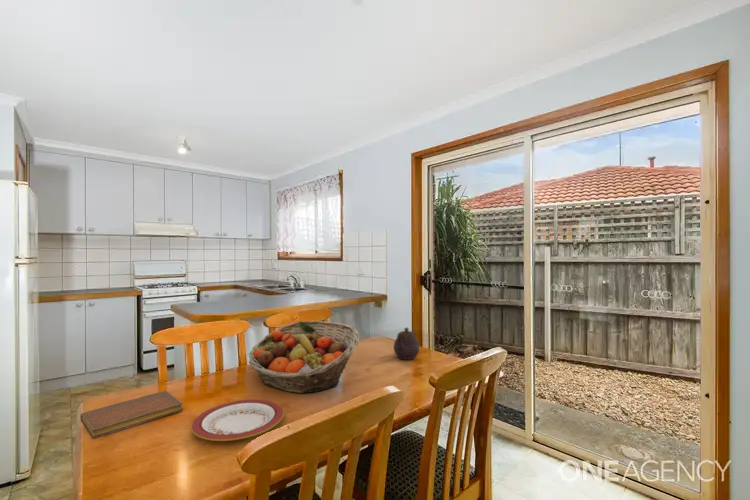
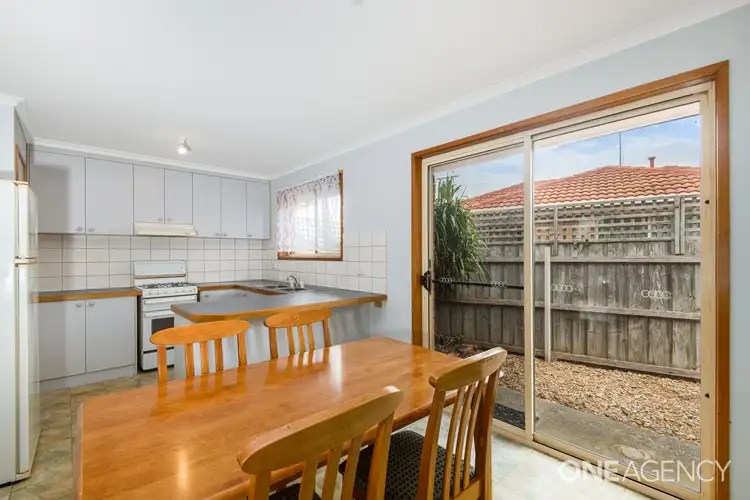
- plate [190,398,285,442]
- fruit basket [248,320,360,394]
- teapot [393,327,421,361]
- notebook [79,390,184,439]
